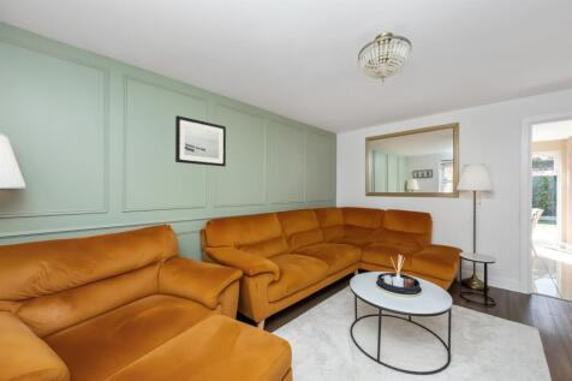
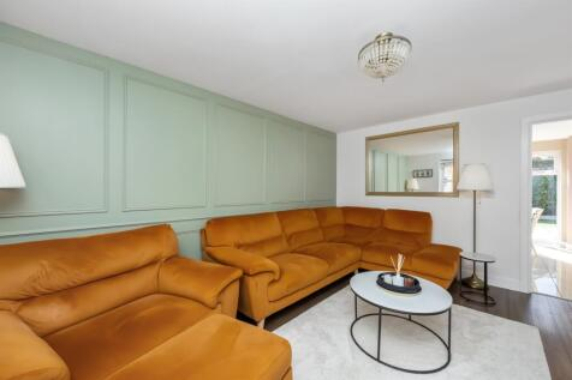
- wall art [174,114,227,167]
